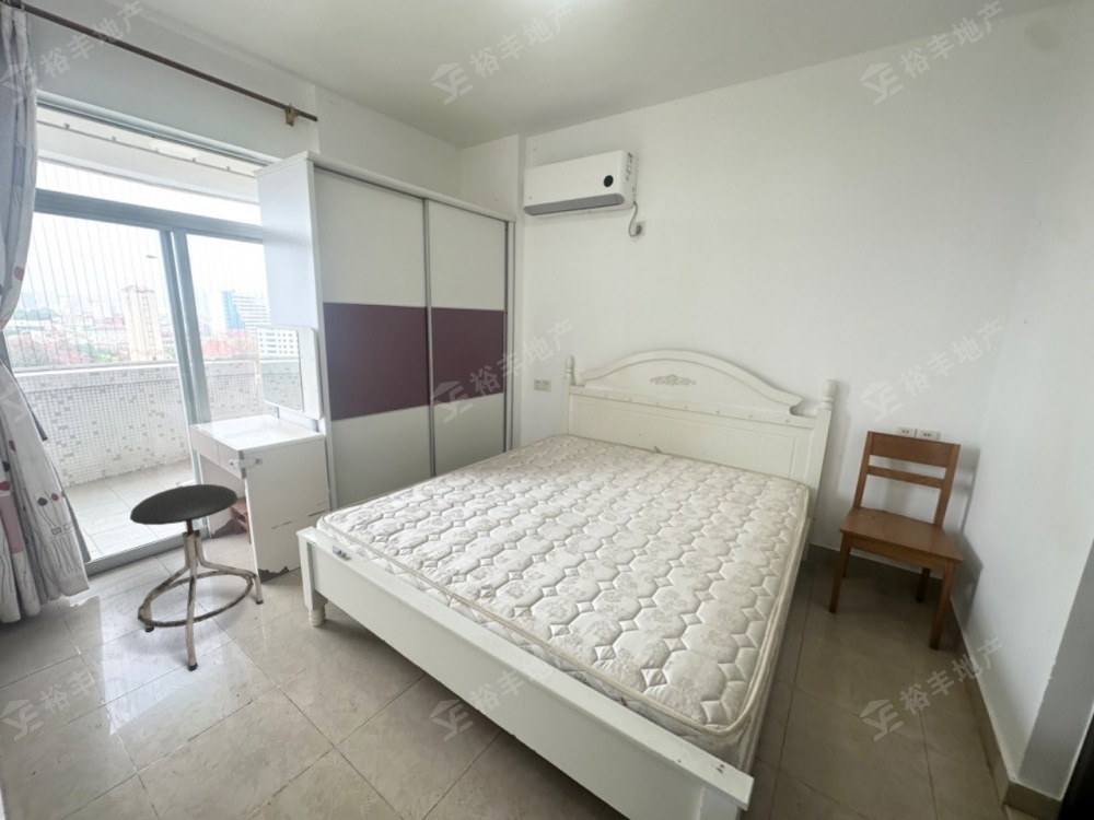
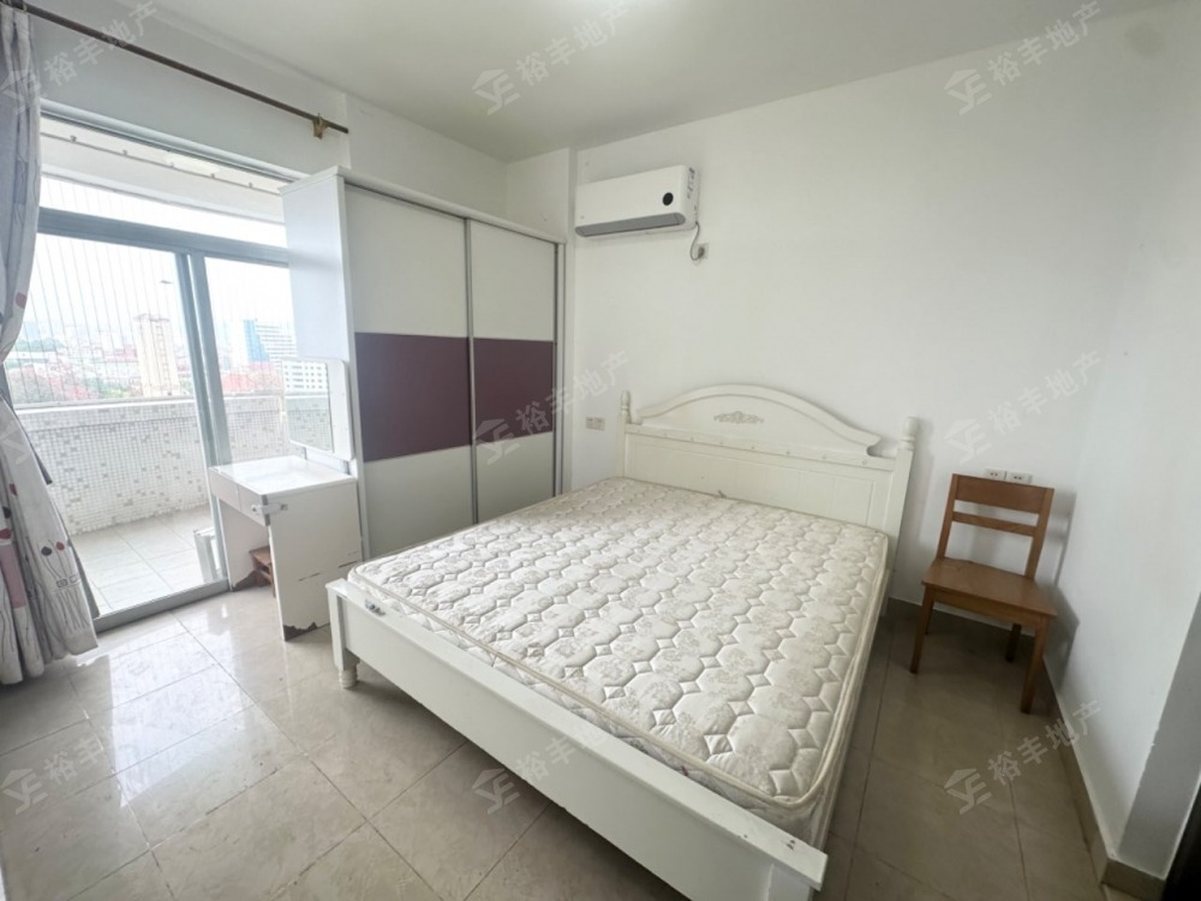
- stool [129,483,265,671]
